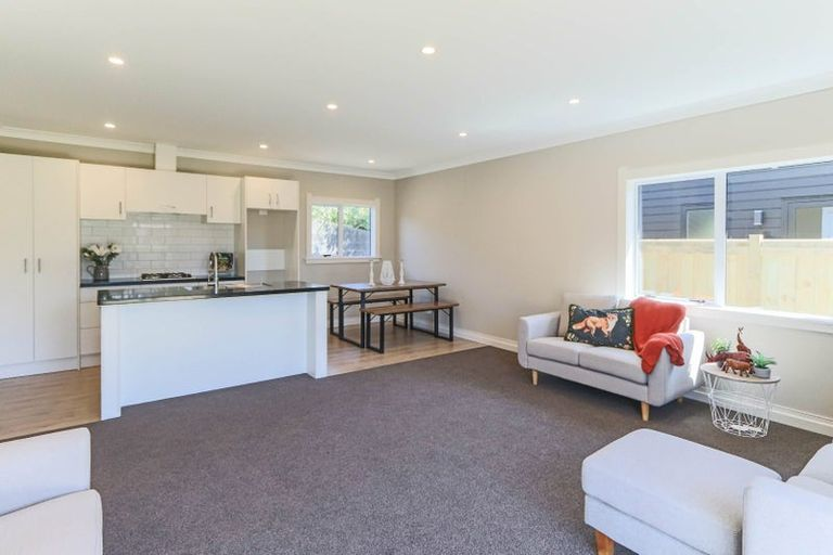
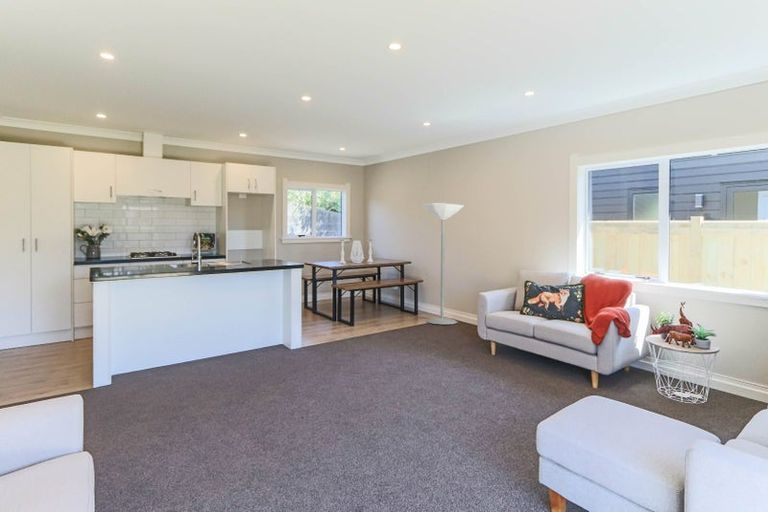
+ floor lamp [422,202,465,325]
